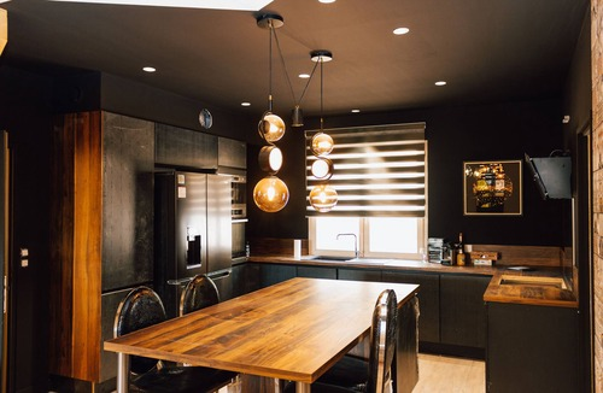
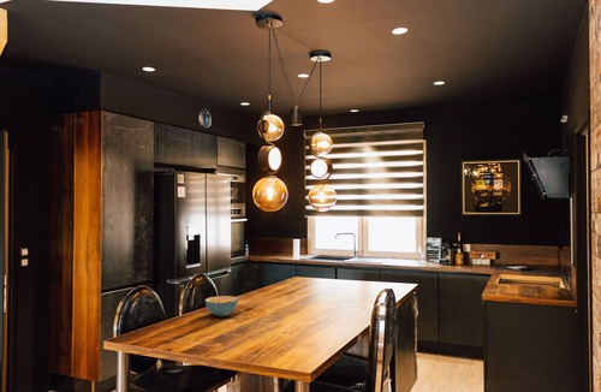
+ cereal bowl [204,295,239,317]
